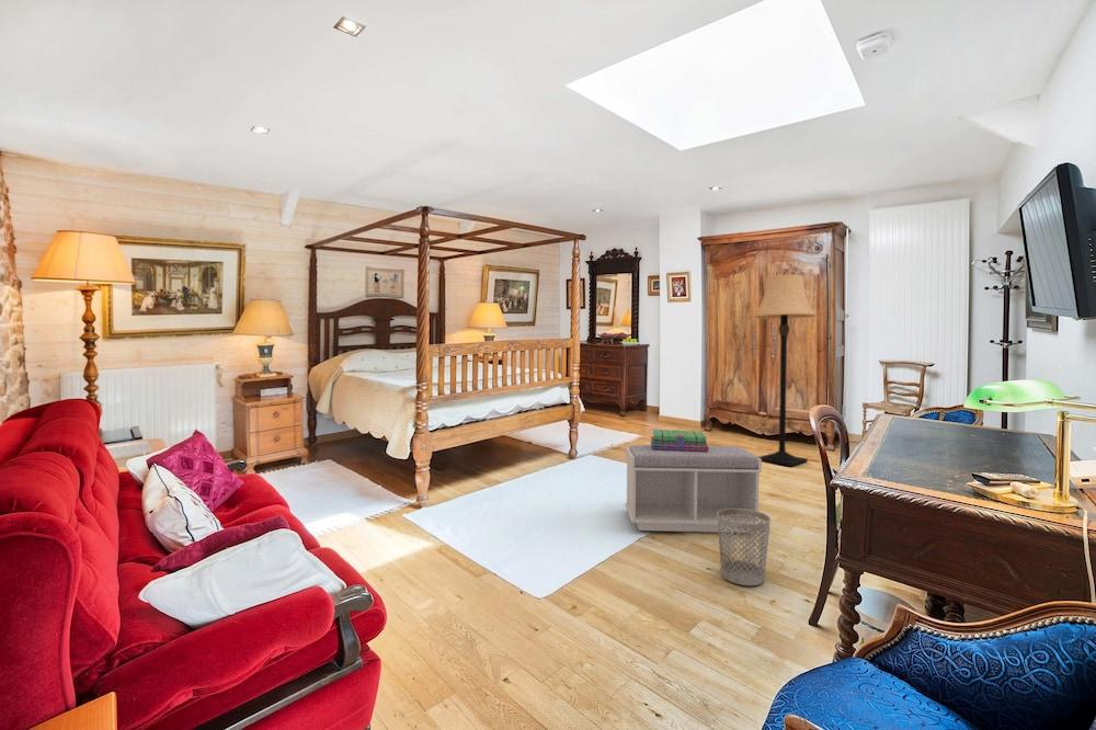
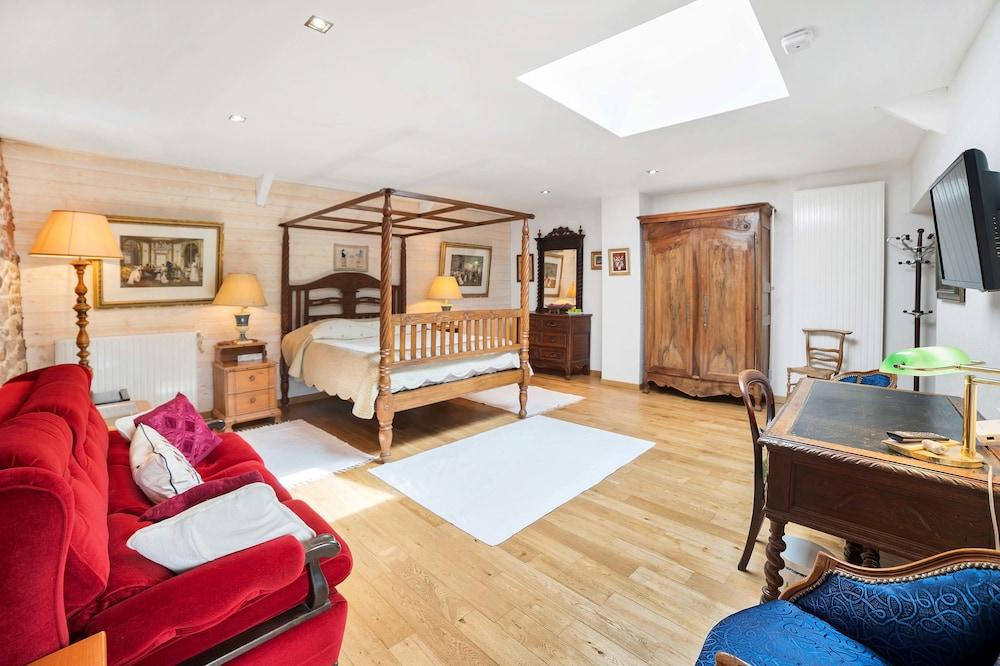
- wastebasket [717,509,772,586]
- stack of books [650,429,709,452]
- bench [625,444,763,534]
- lamp [752,274,818,467]
